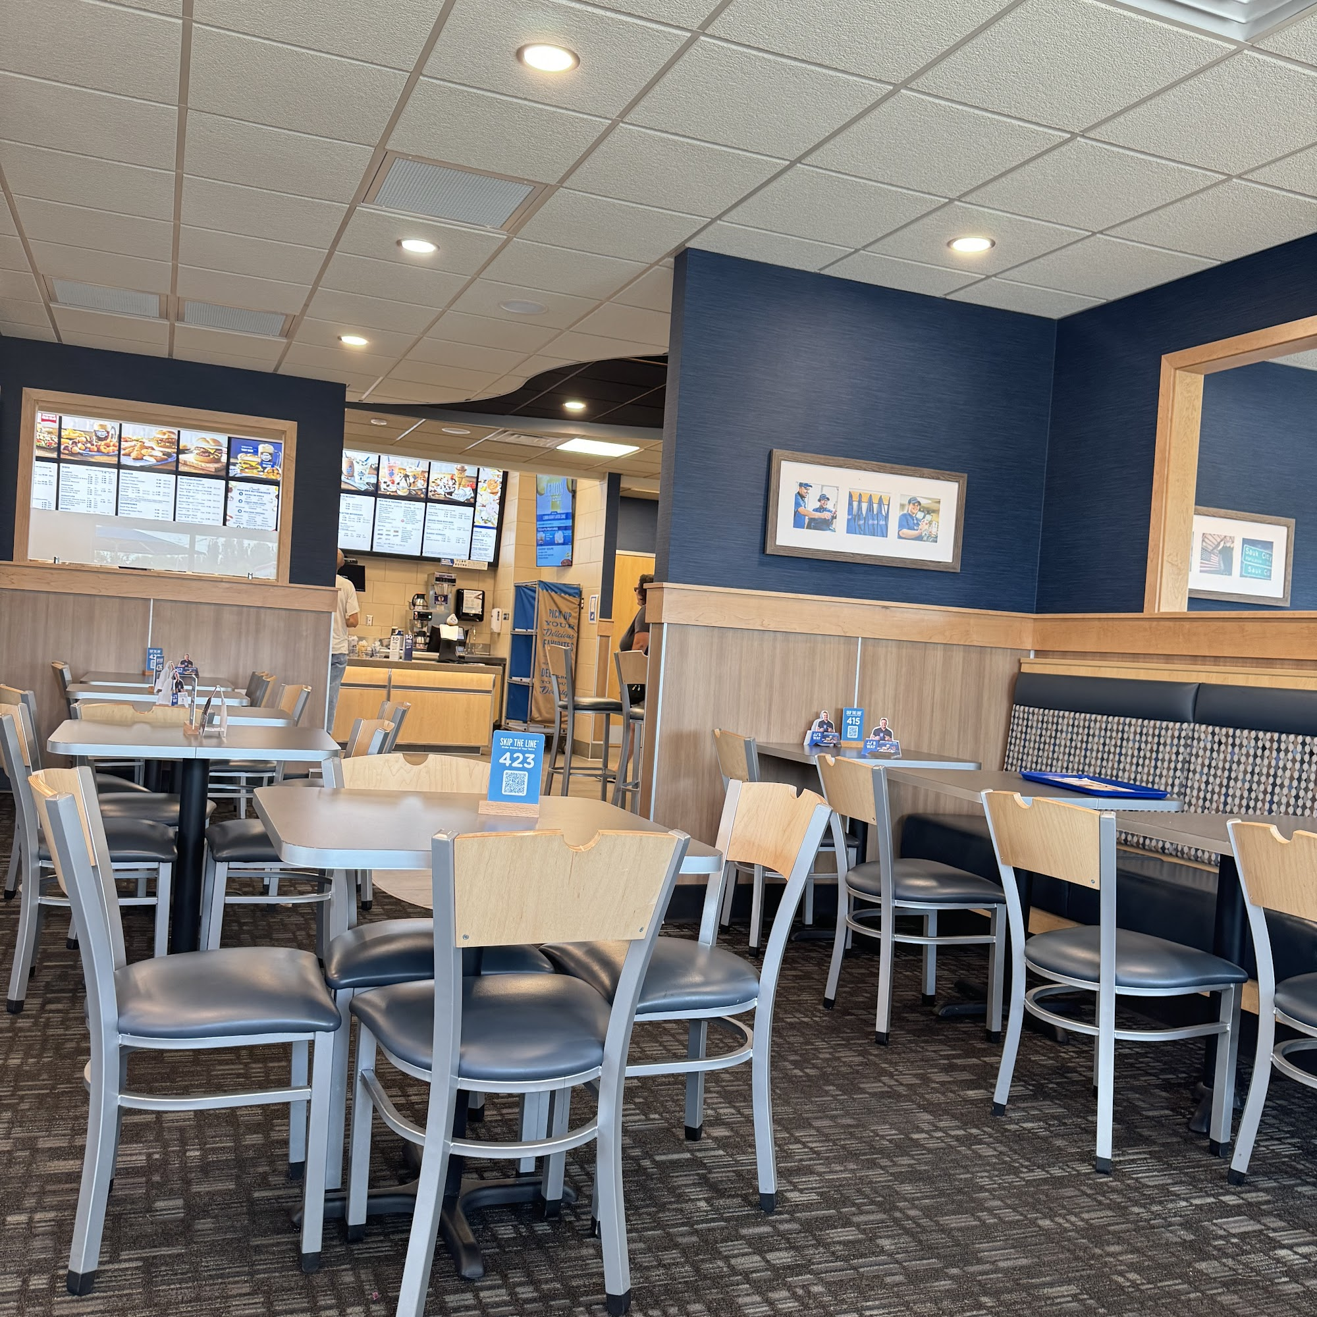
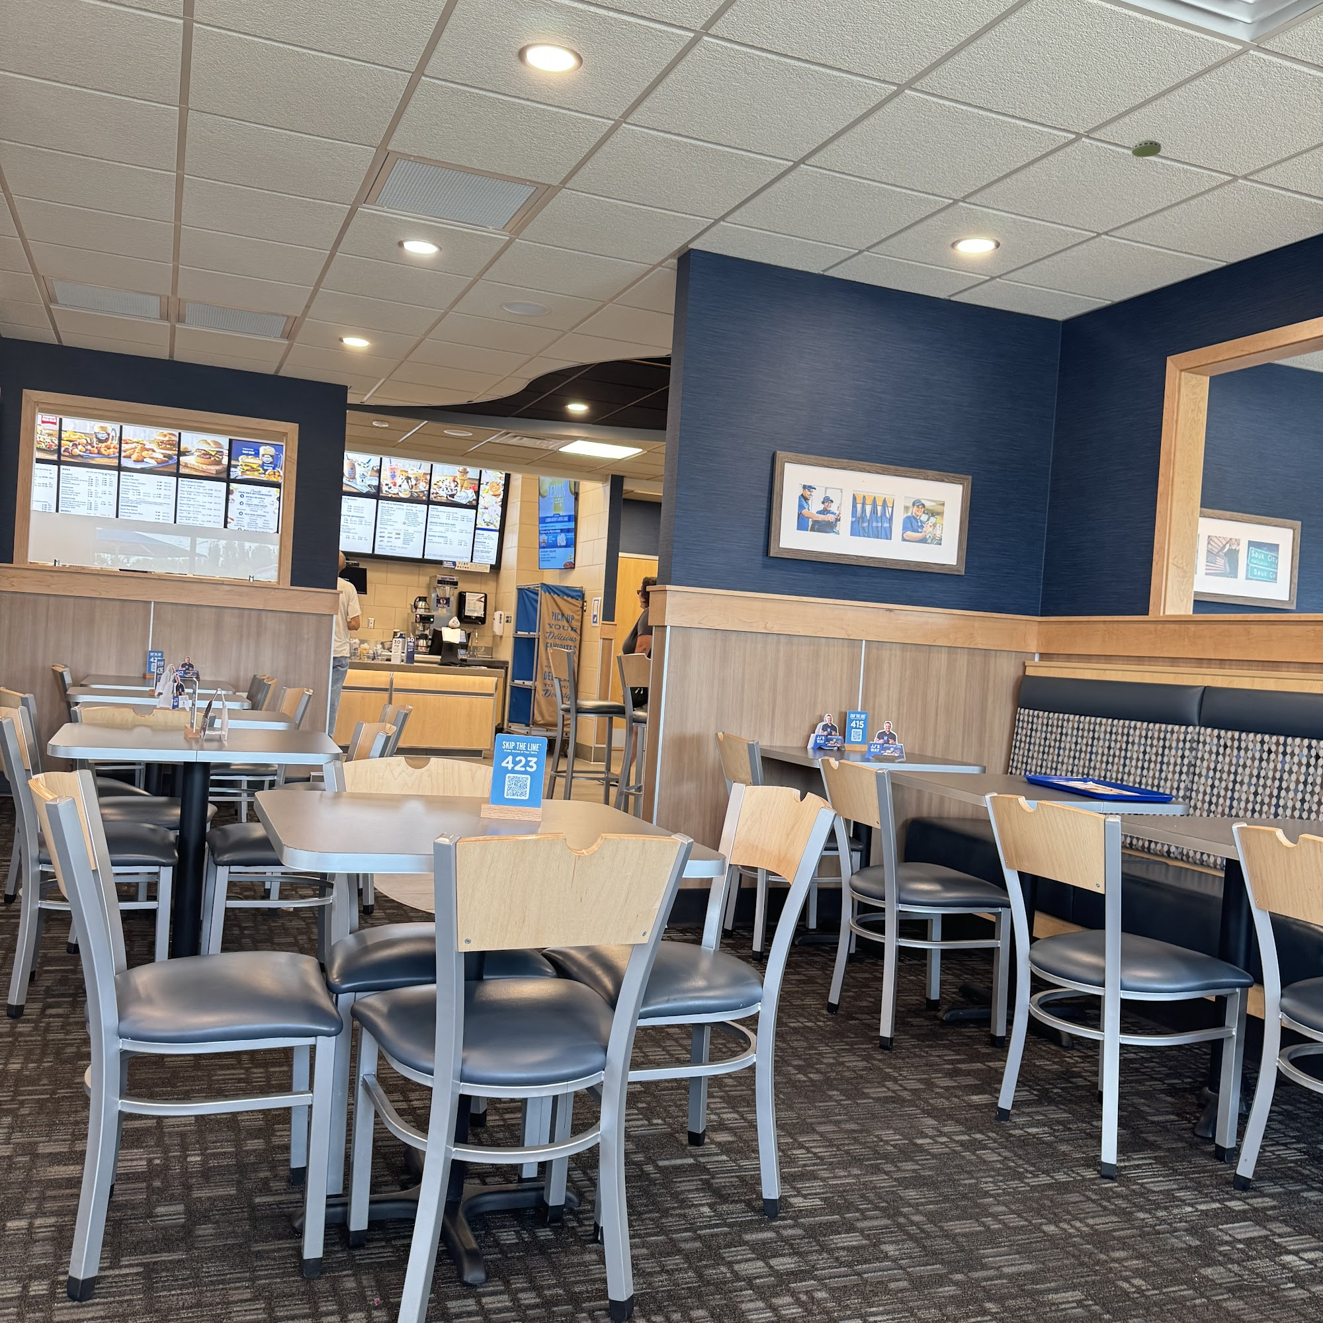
+ smoke detector [1132,139,1162,158]
